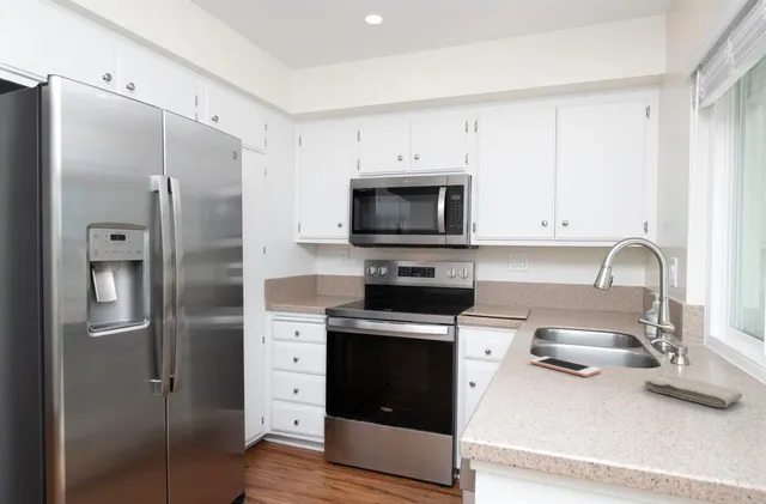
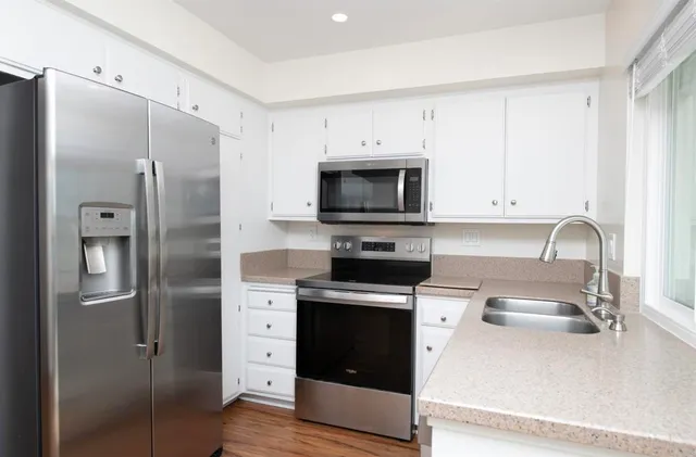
- cell phone [529,356,602,378]
- washcloth [643,372,743,408]
